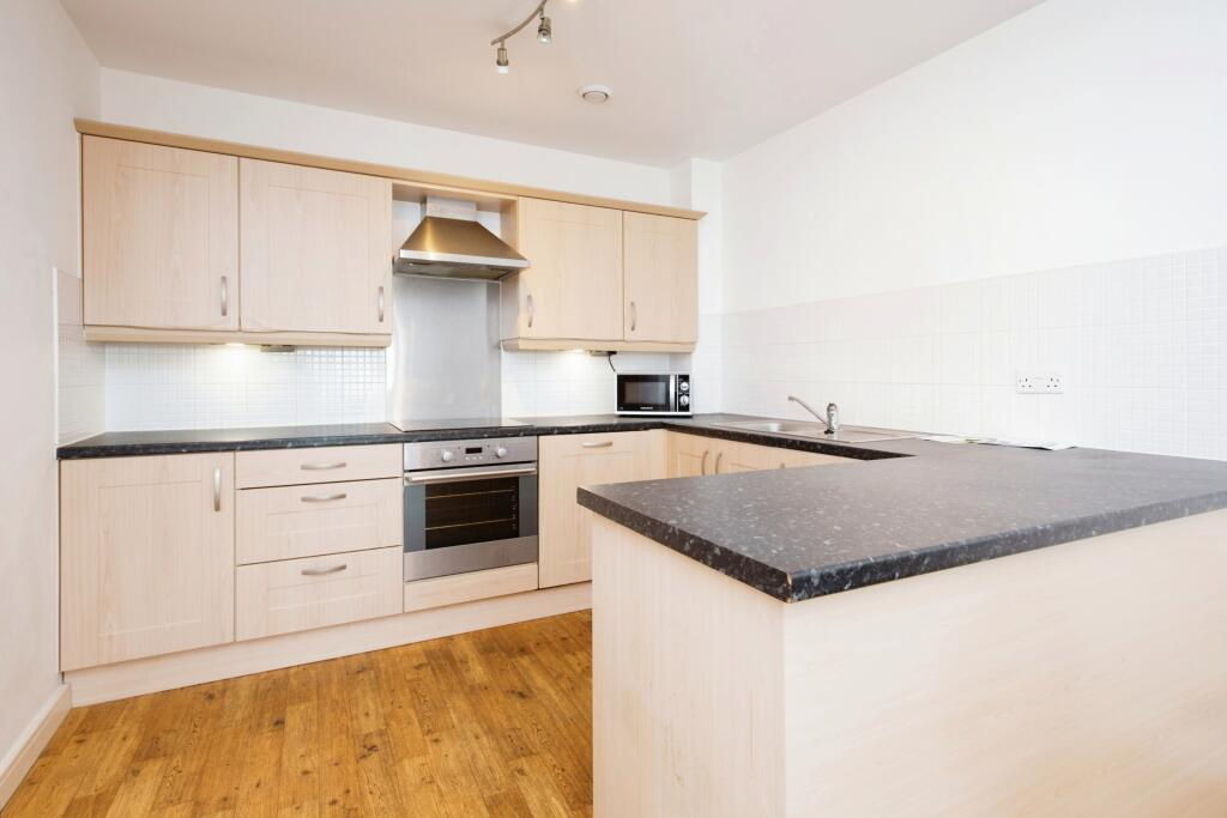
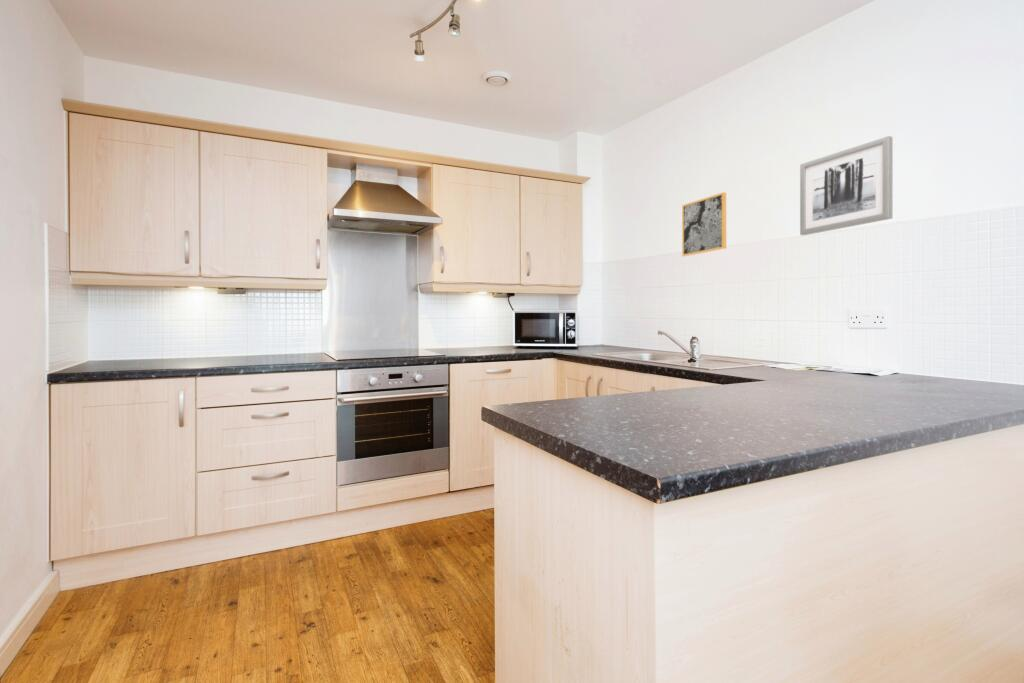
+ wall art [681,191,727,257]
+ wall art [799,135,894,236]
